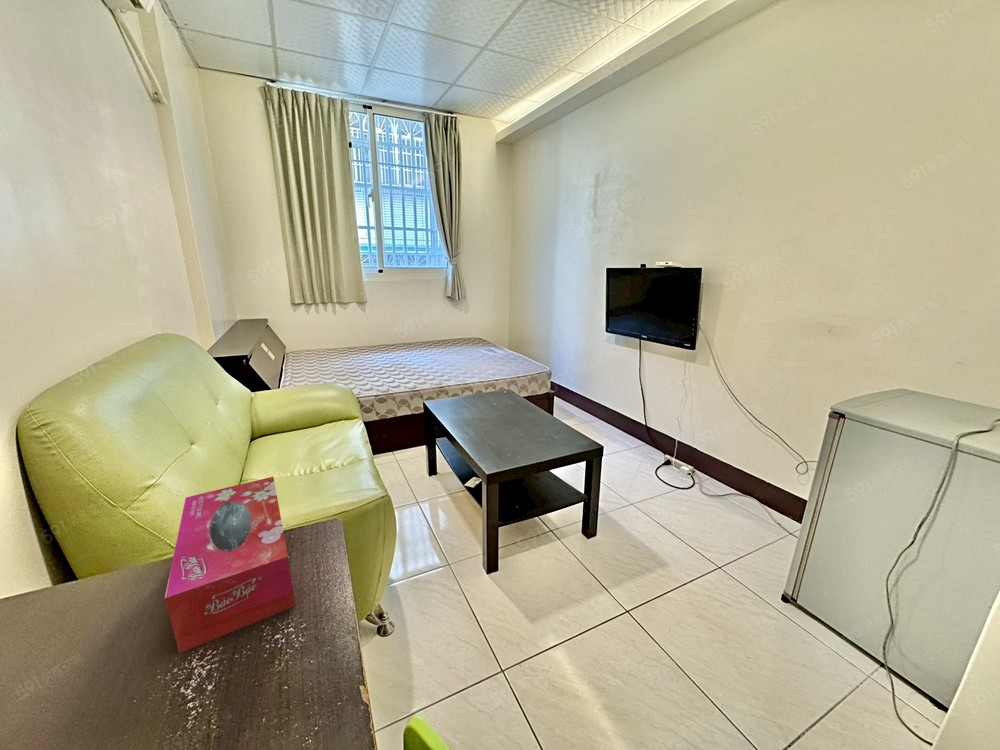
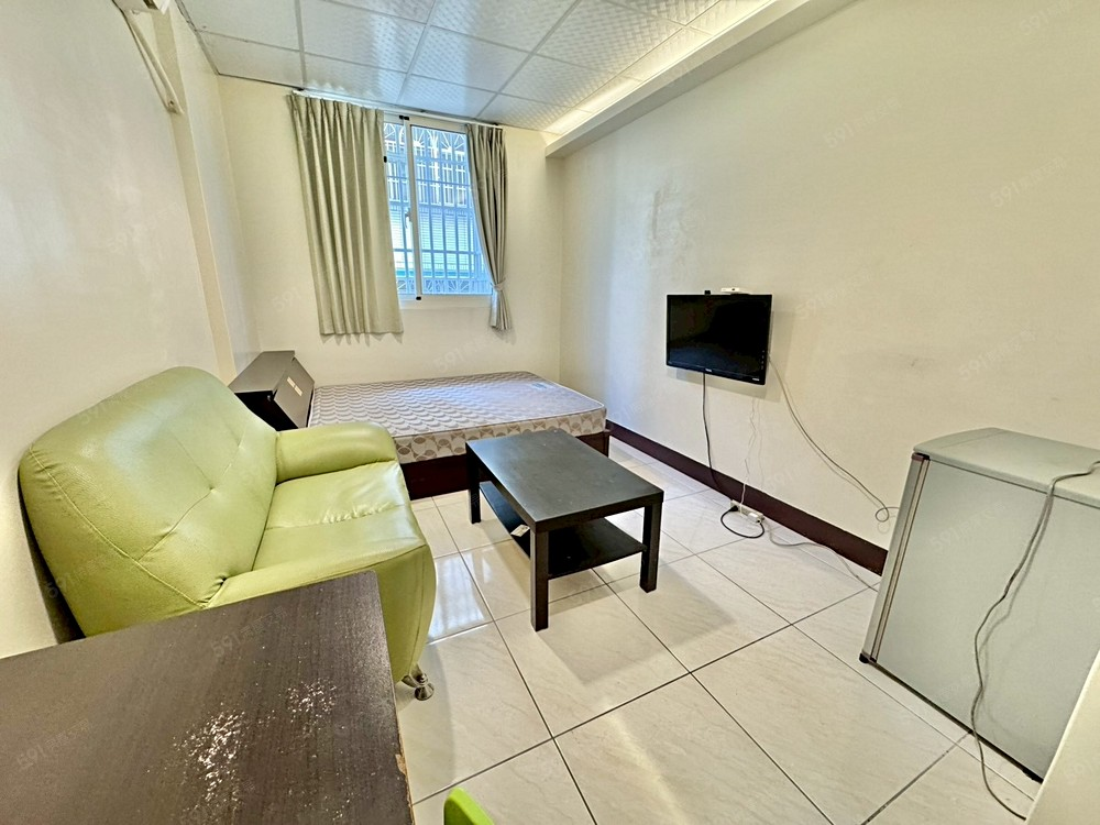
- tissue box [164,476,296,654]
